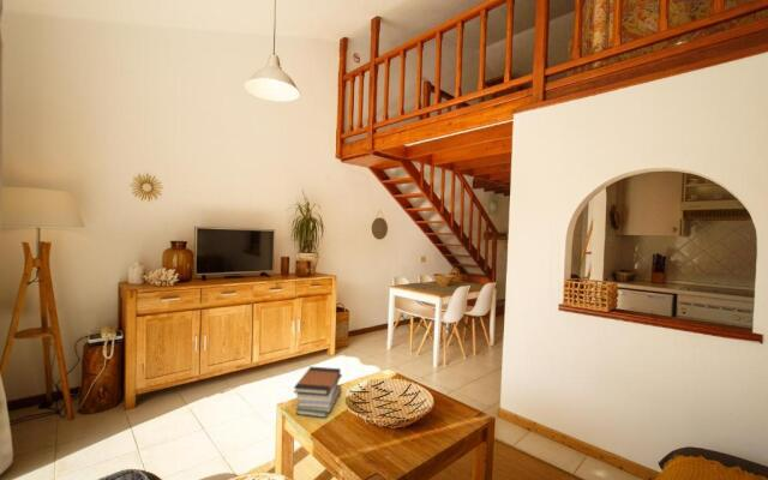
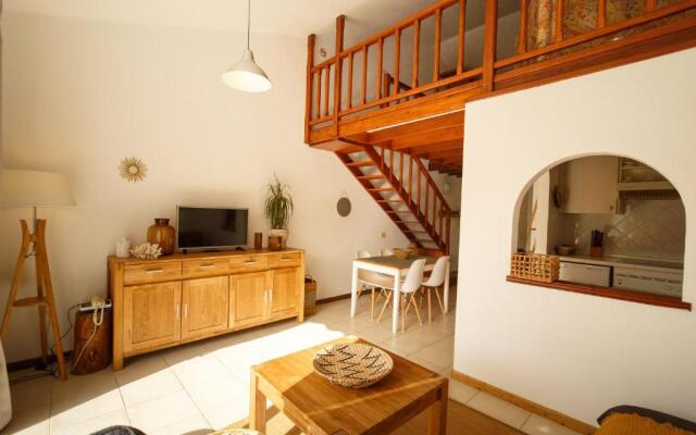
- book stack [293,366,343,419]
